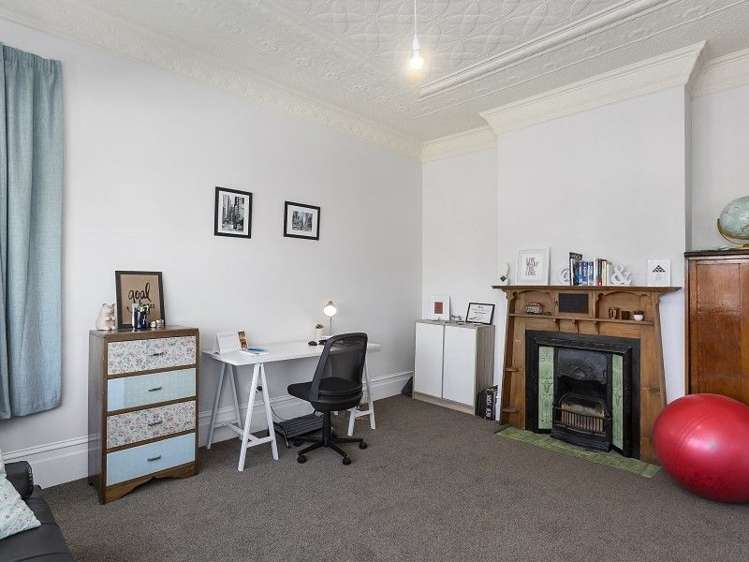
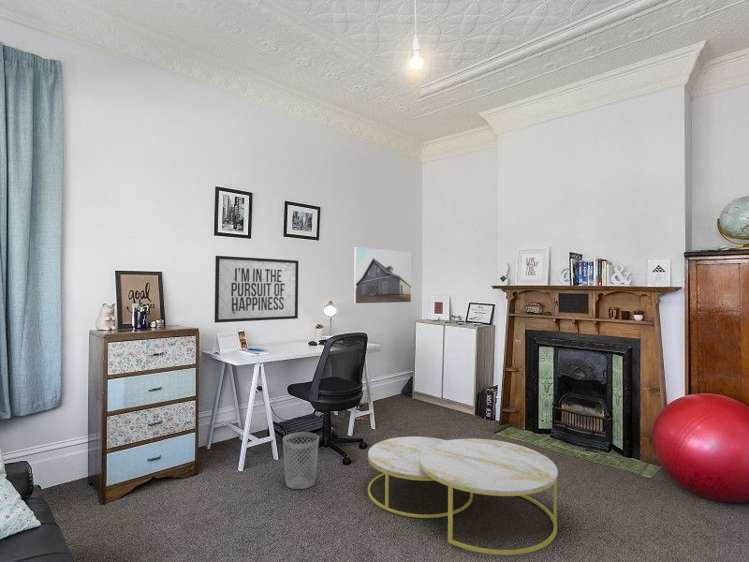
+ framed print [353,246,412,305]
+ mirror [213,255,299,324]
+ coffee table [367,436,559,556]
+ wastebasket [282,431,320,490]
